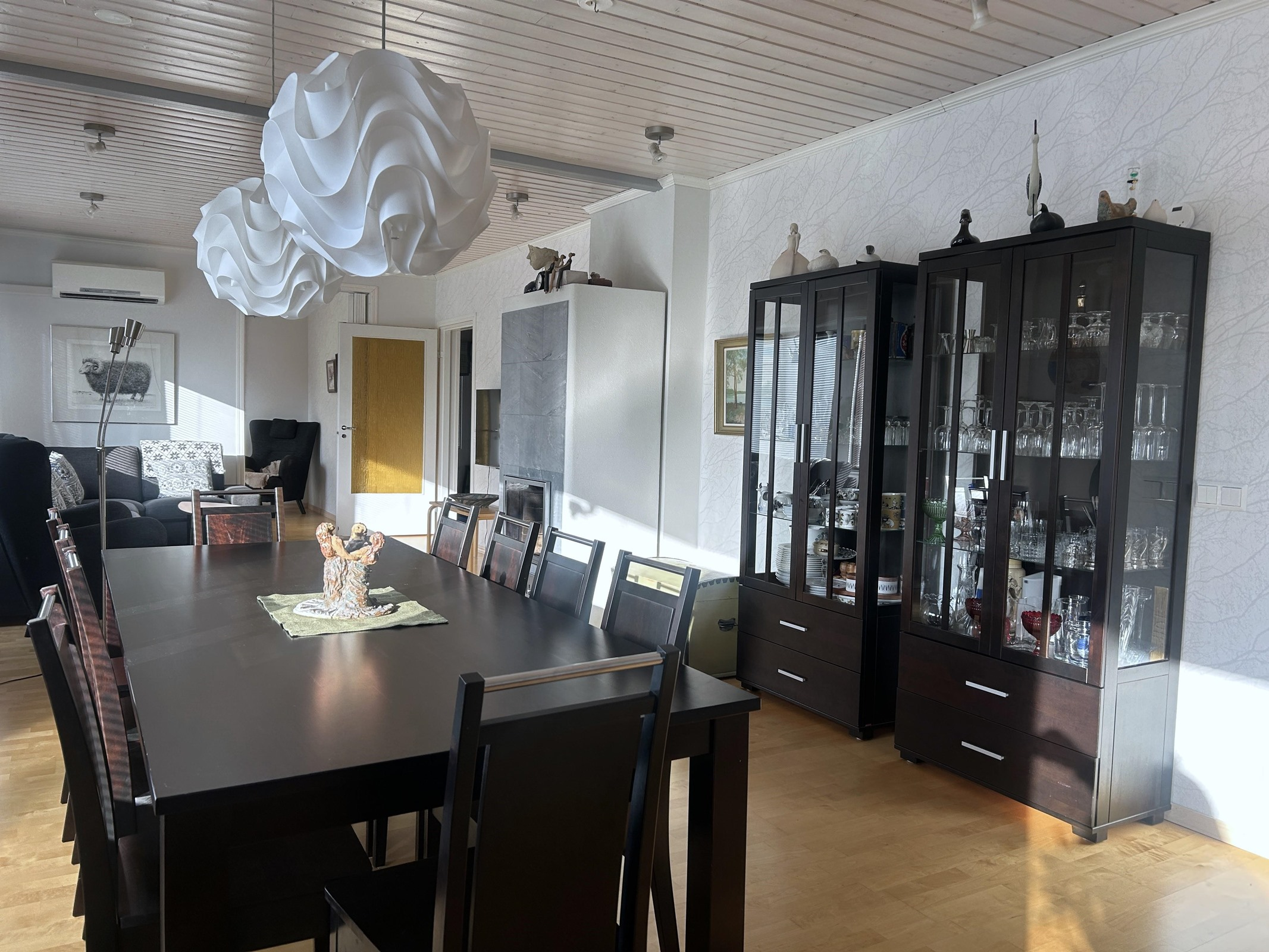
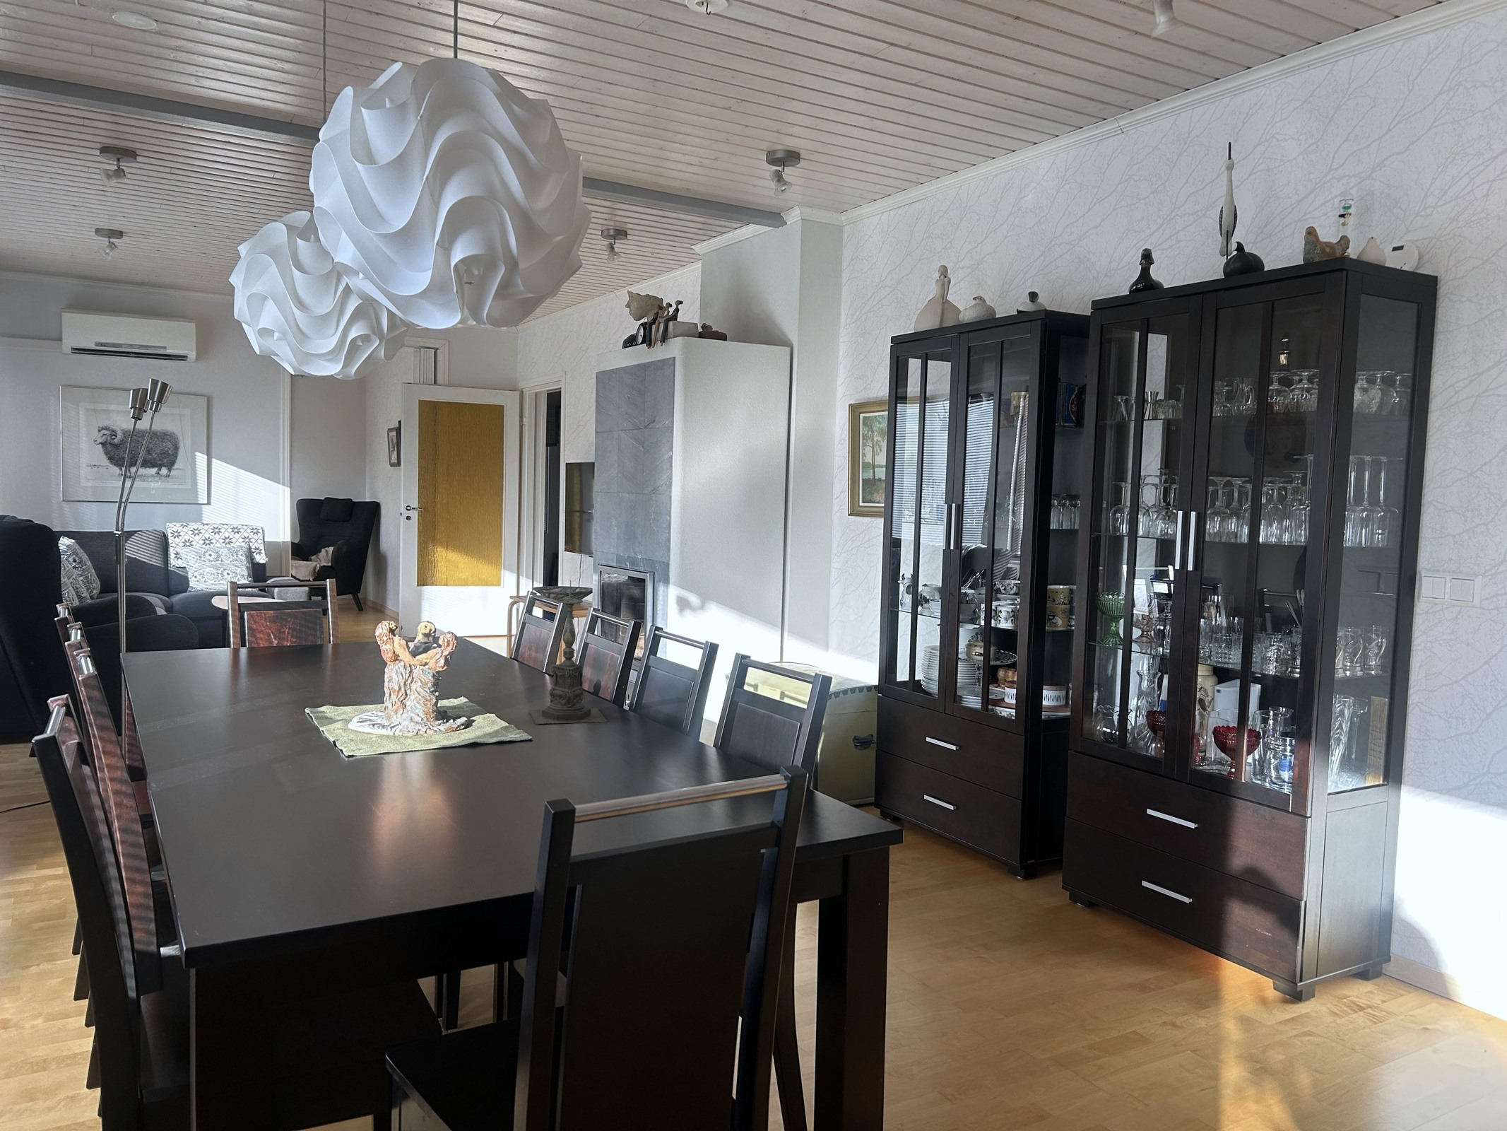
+ candle holder [528,580,608,725]
